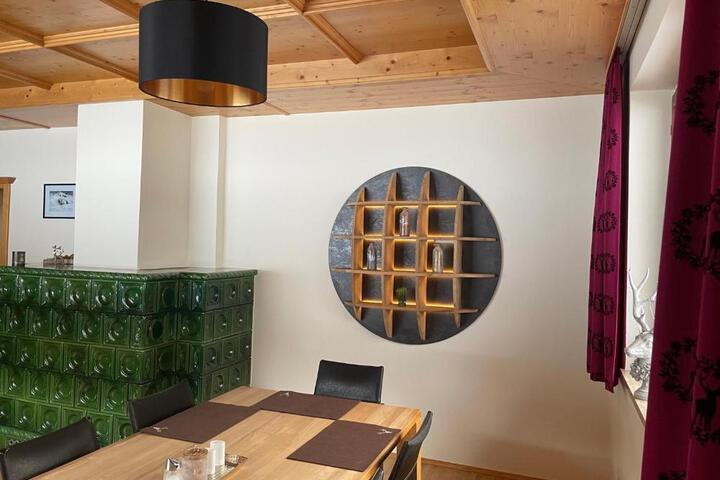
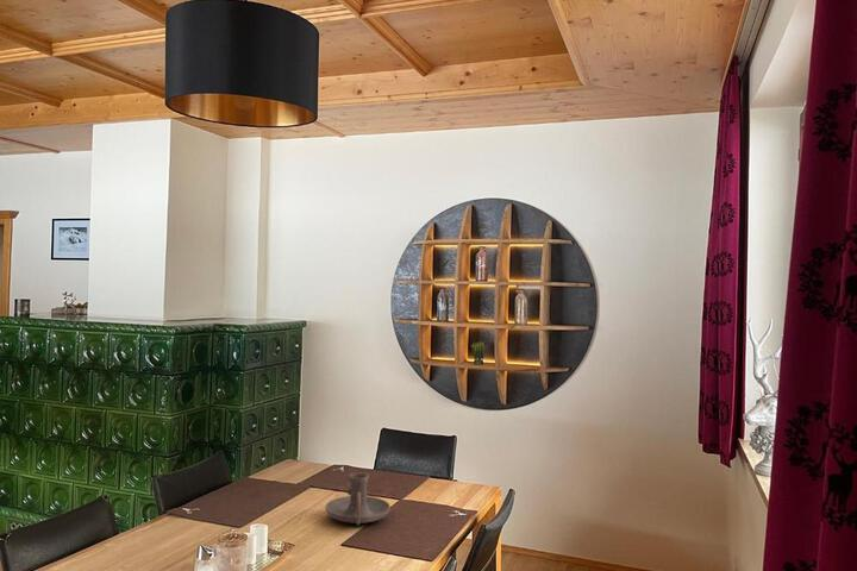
+ candle holder [325,471,392,526]
